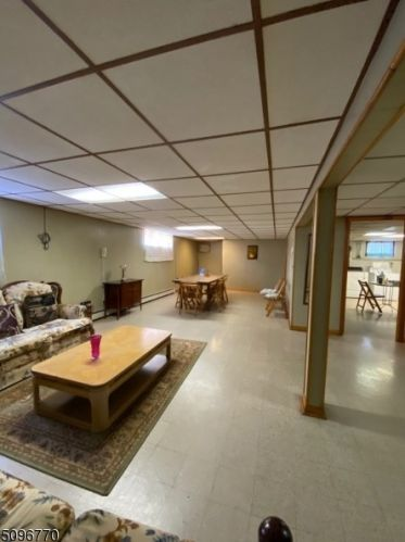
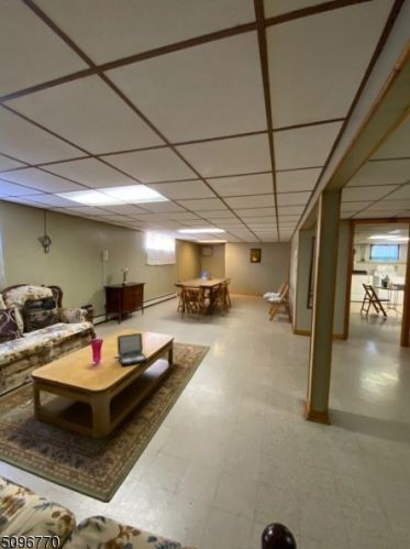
+ laptop [113,332,148,367]
